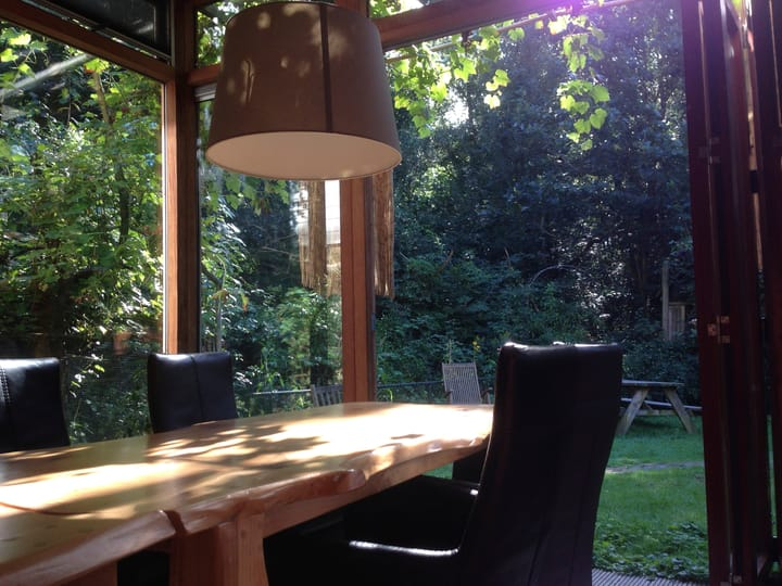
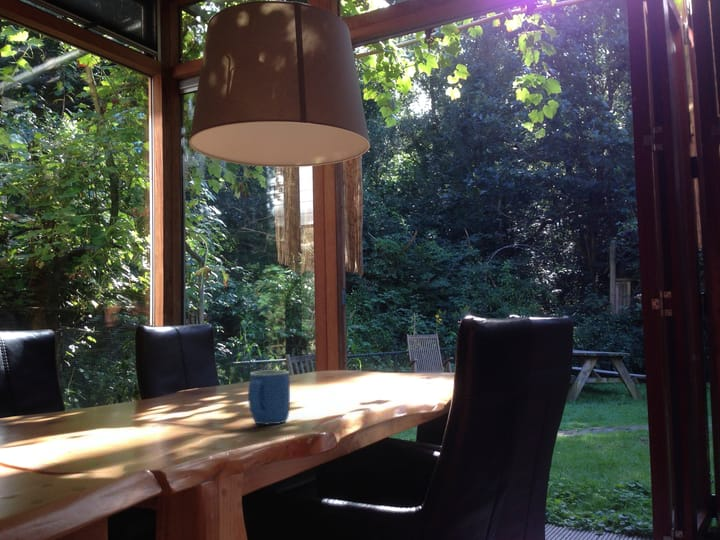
+ mug [247,369,291,426]
